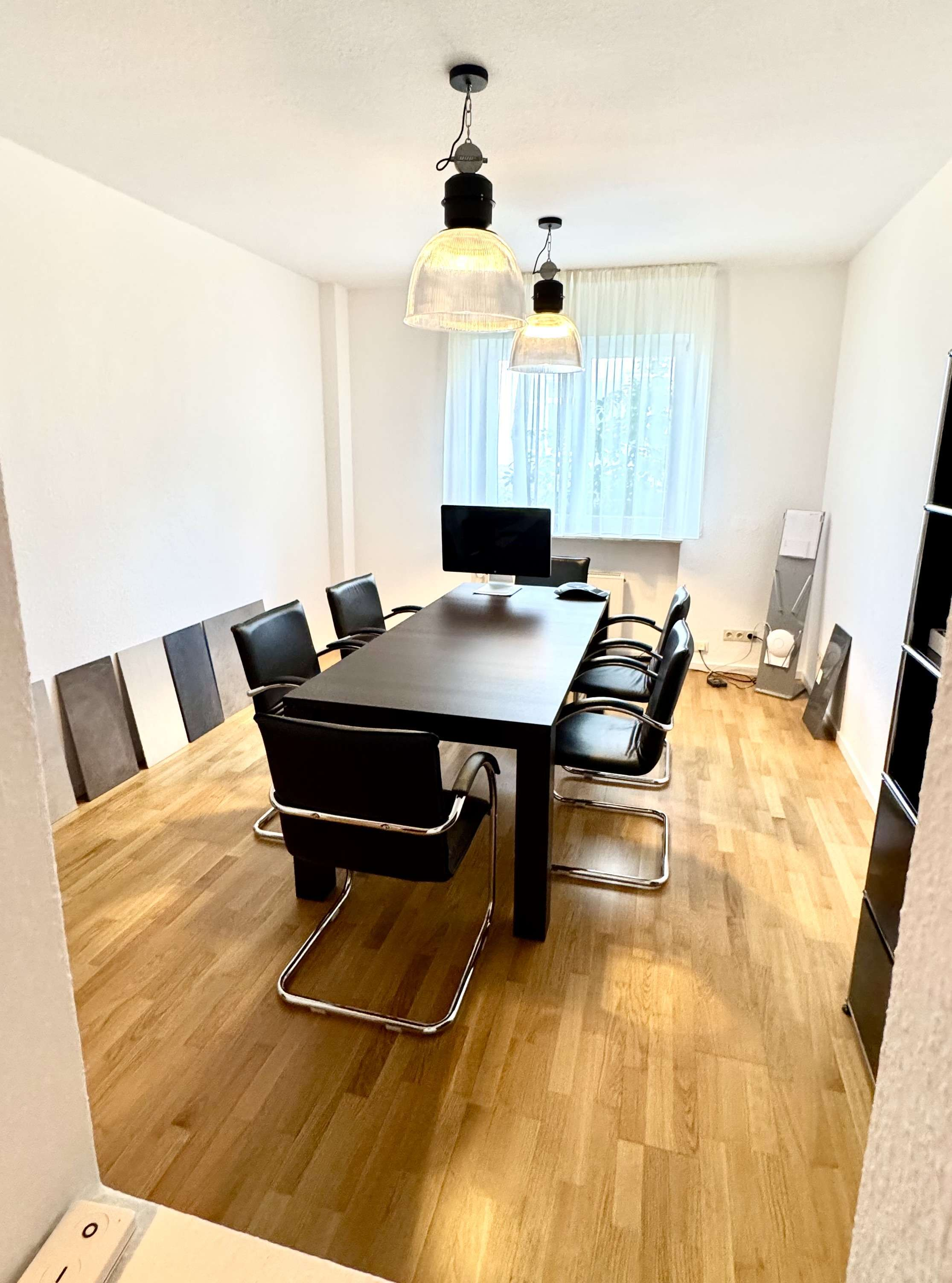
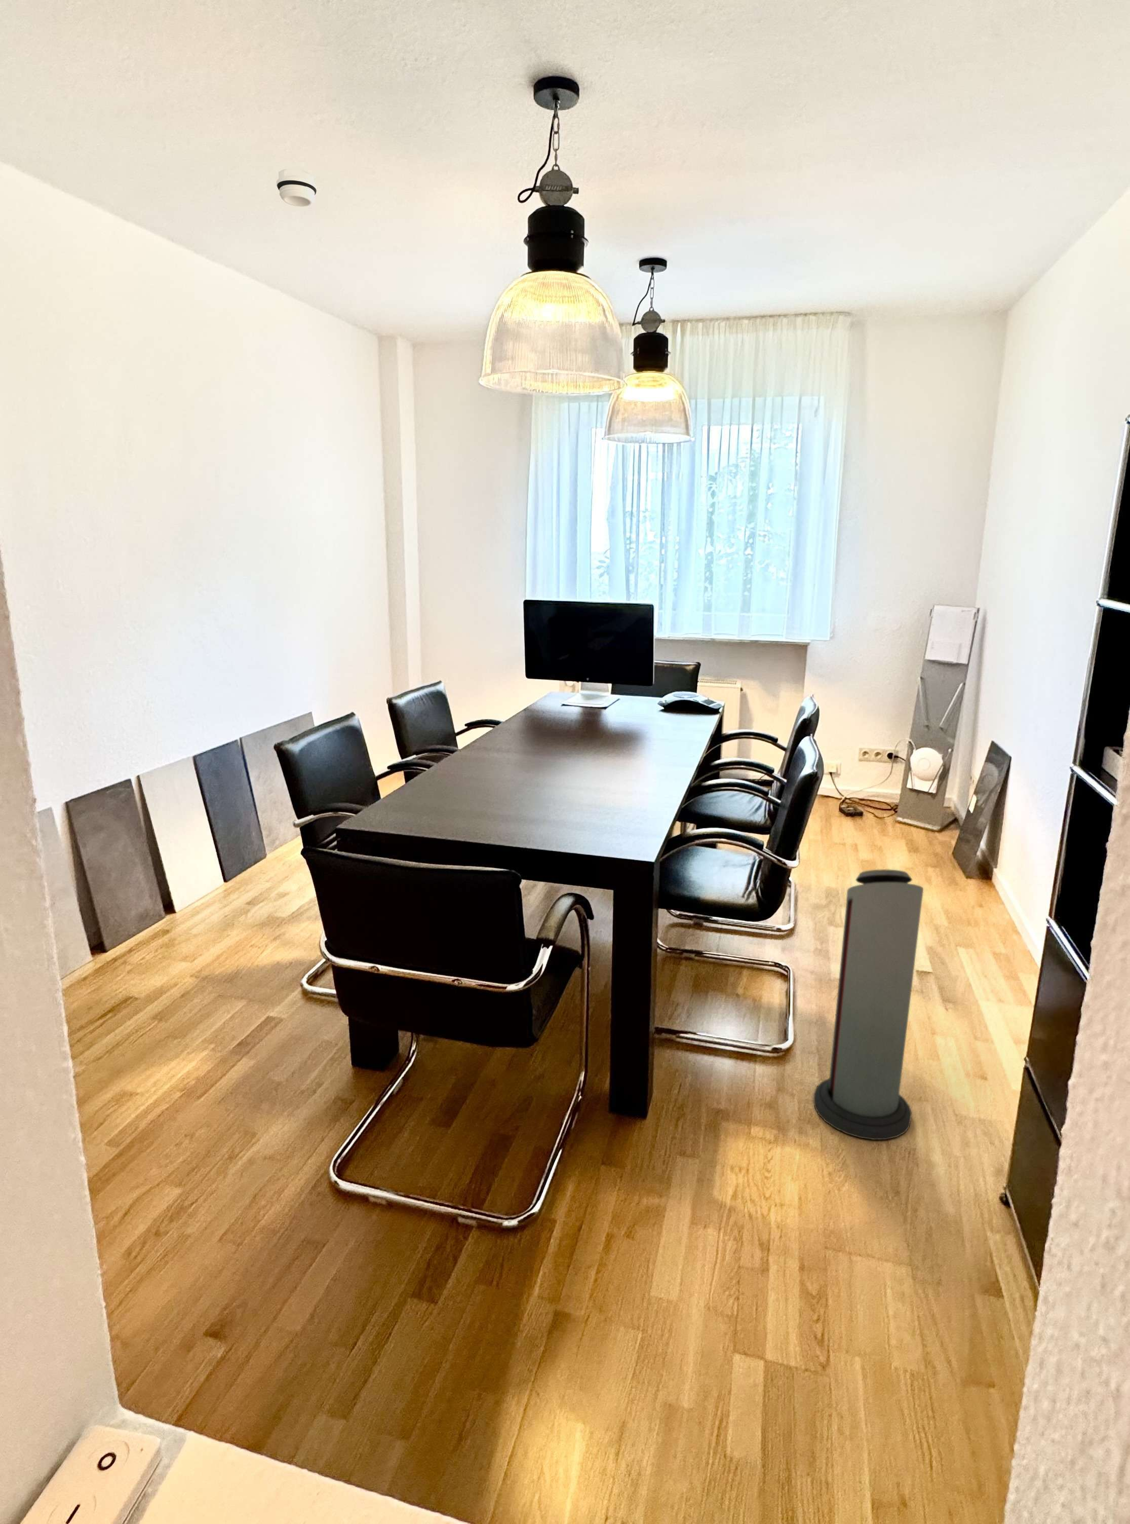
+ air purifier [813,868,923,1140]
+ smoke detector [277,169,318,208]
